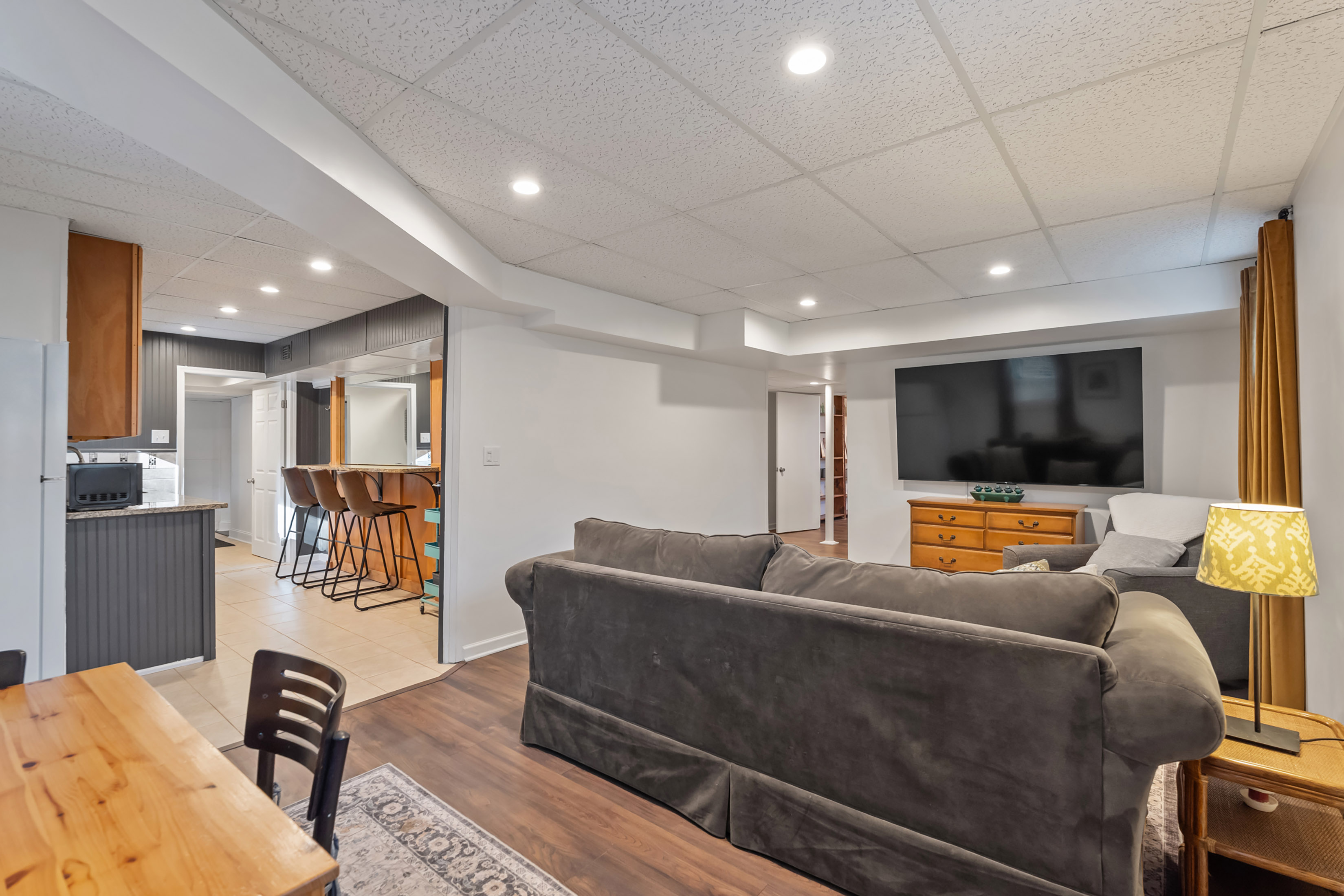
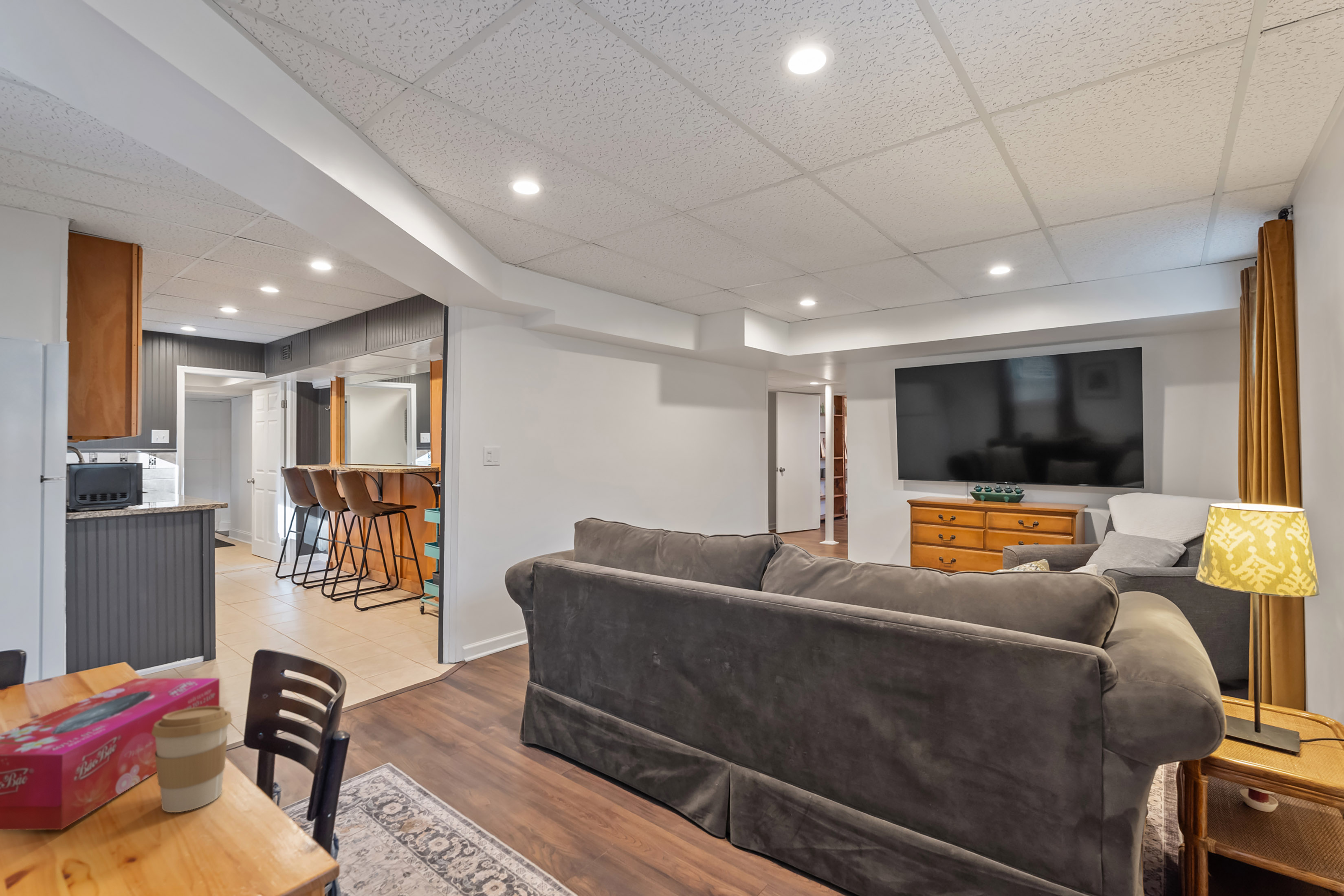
+ coffee cup [152,706,232,813]
+ tissue box [0,678,220,830]
